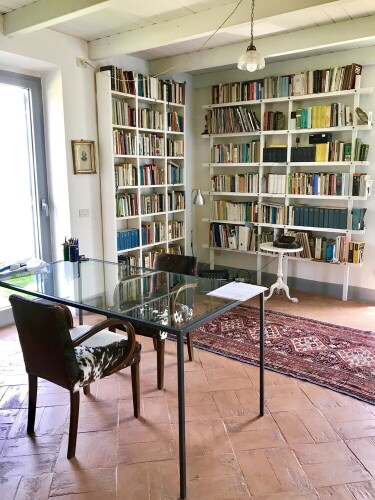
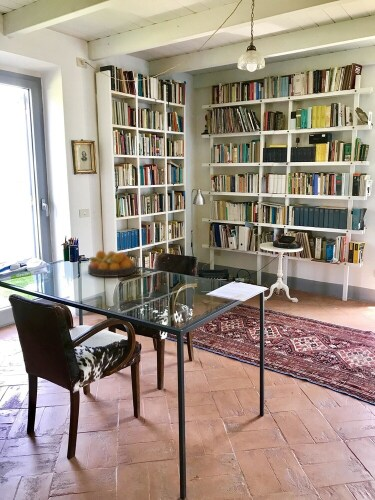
+ fruit bowl [85,250,137,278]
